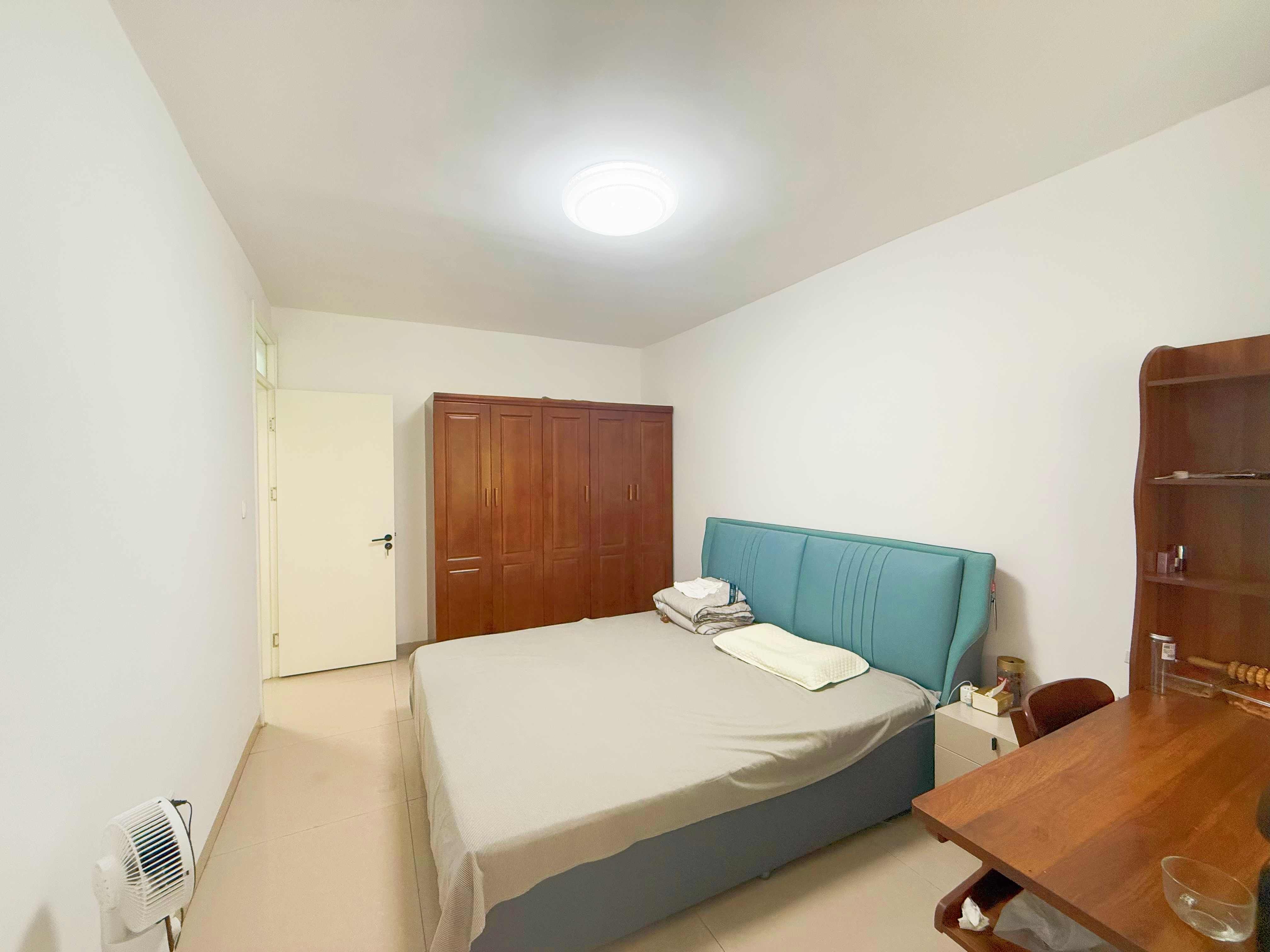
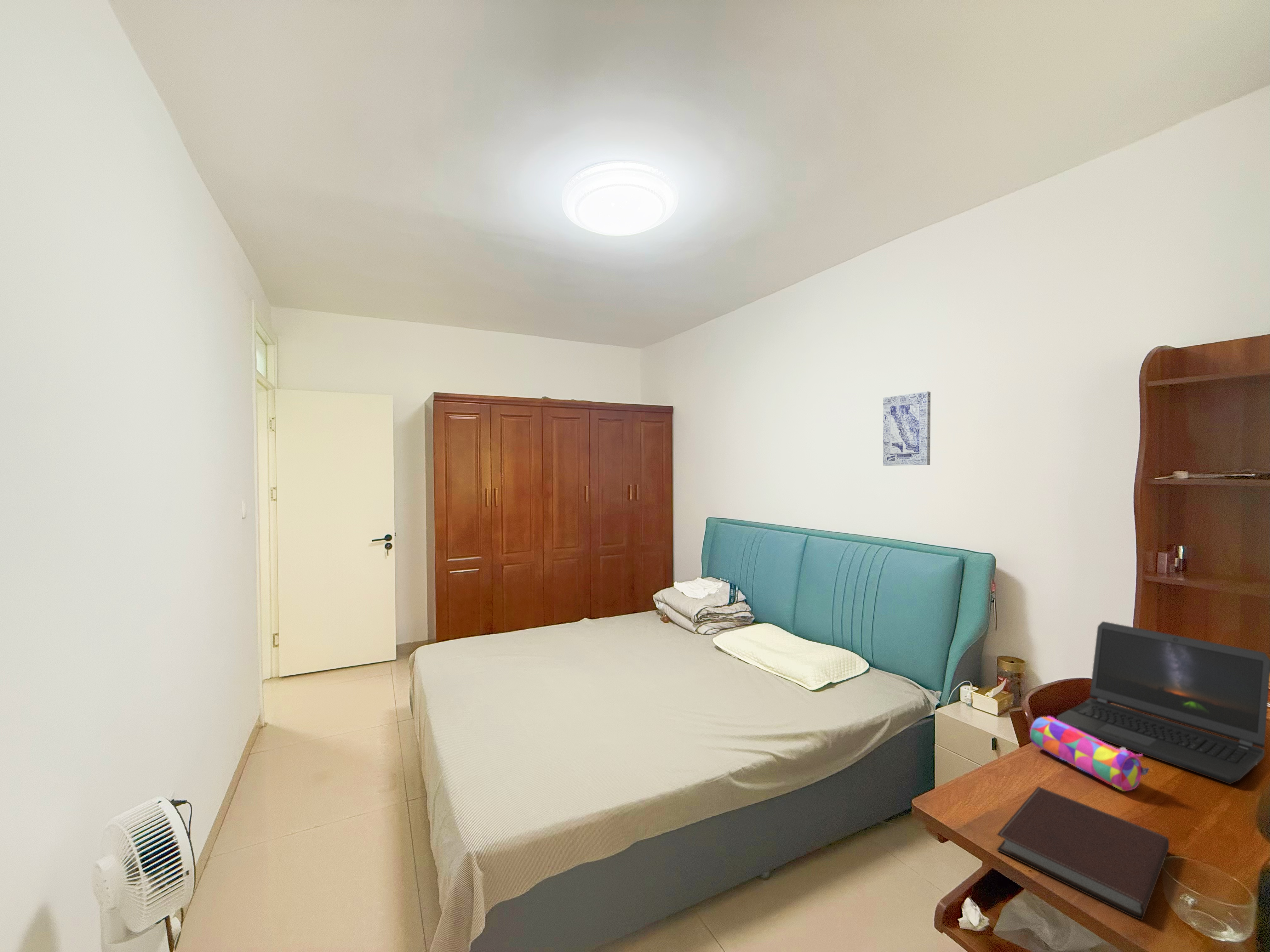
+ laptop computer [1057,621,1270,785]
+ wall art [883,391,931,466]
+ pencil case [1029,716,1149,791]
+ notebook [996,786,1169,920]
